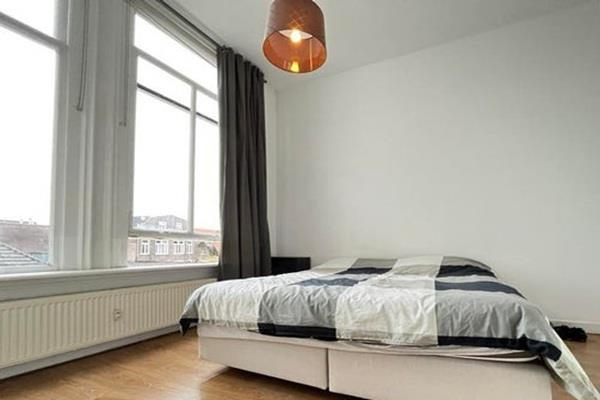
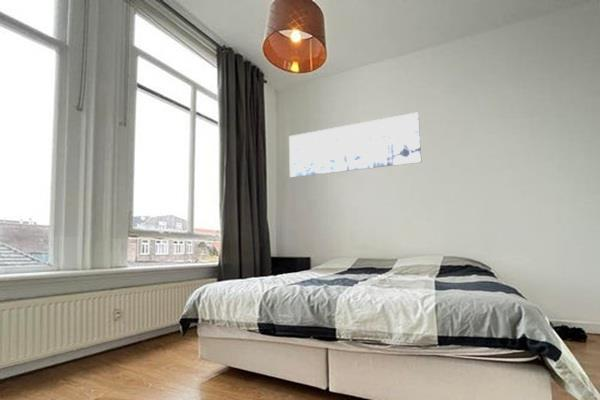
+ wall art [288,111,422,179]
